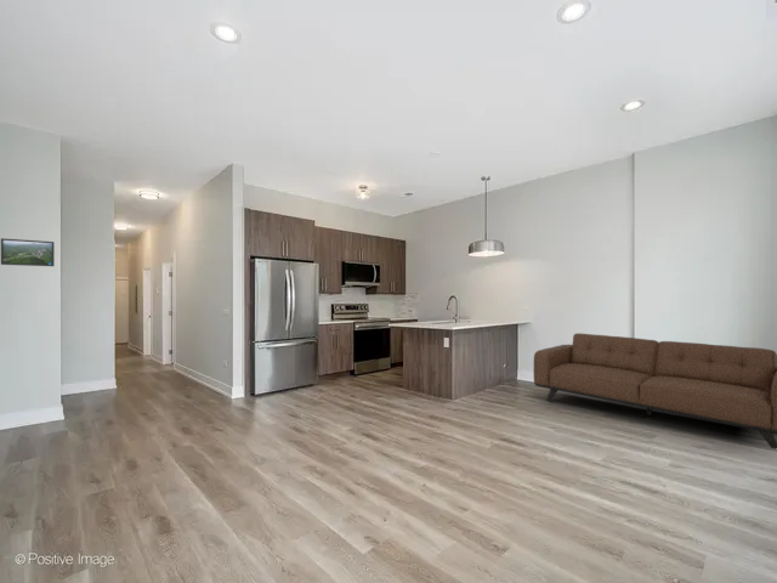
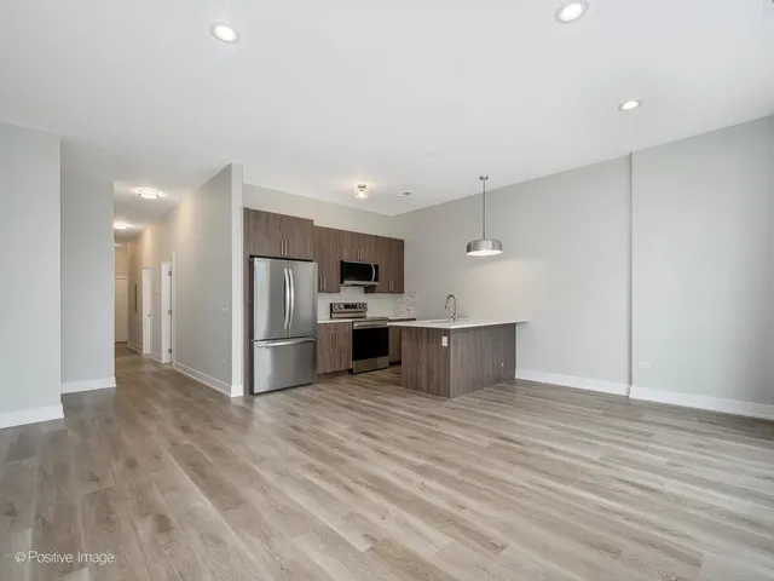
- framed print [0,237,56,267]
- sofa [532,333,777,451]
